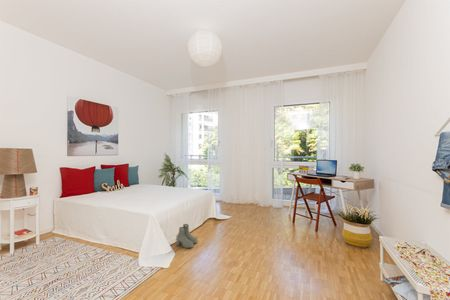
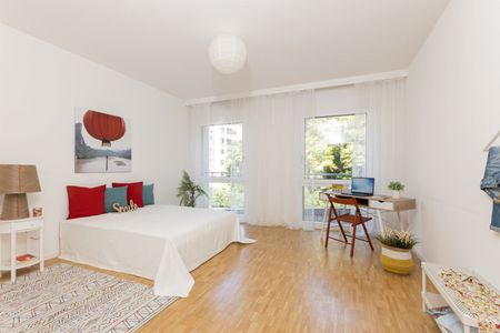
- boots [175,223,198,249]
